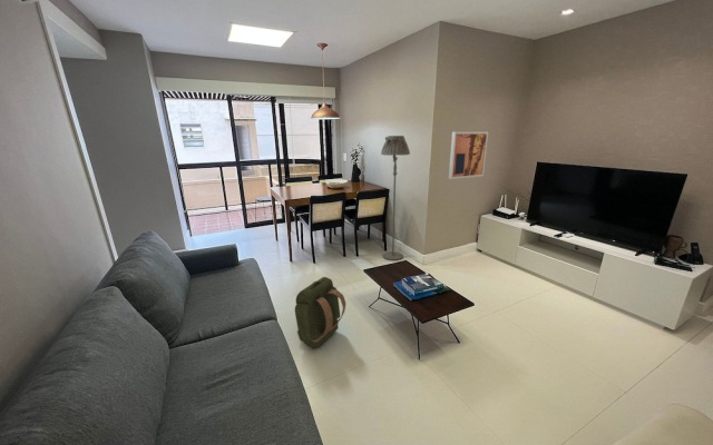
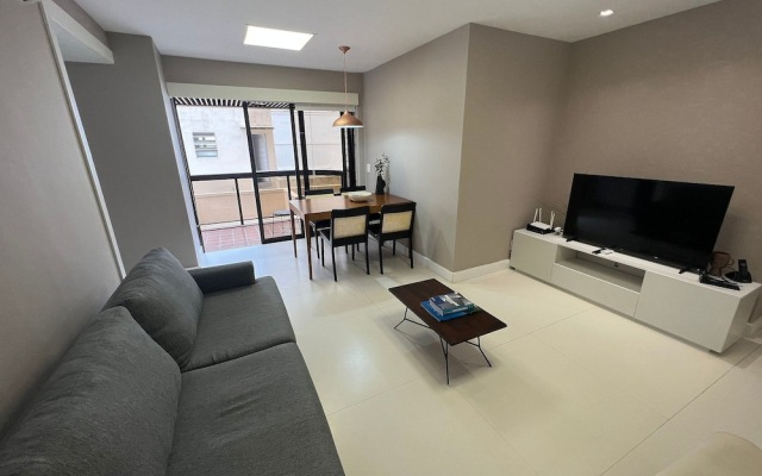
- floor lamp [380,135,411,261]
- wall art [448,131,489,180]
- backpack [294,276,346,349]
